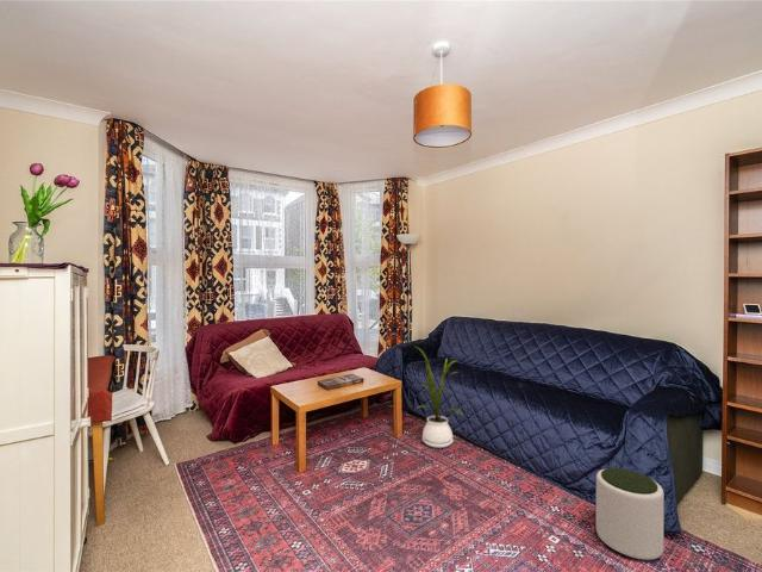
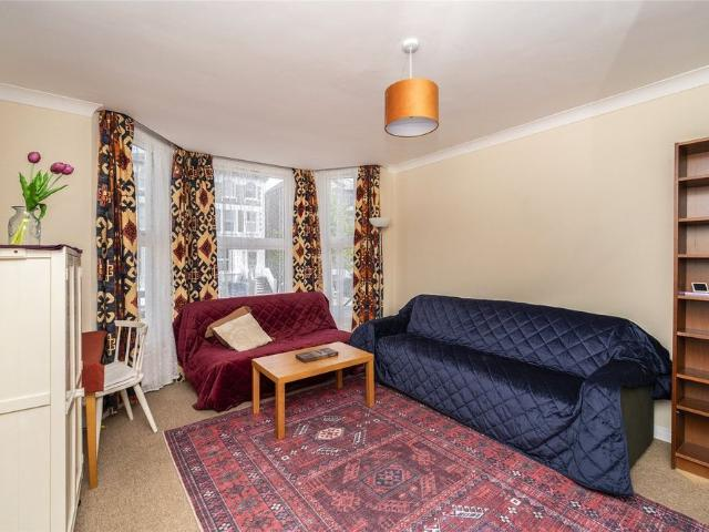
- plant pot [595,467,666,560]
- house plant [416,346,464,449]
